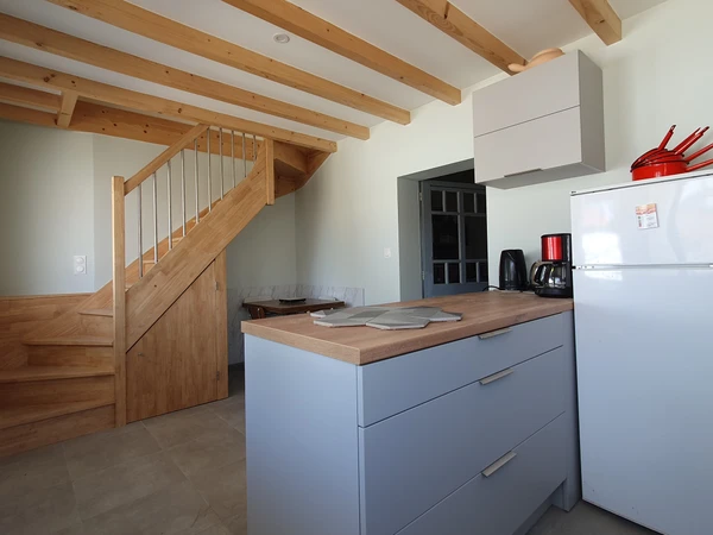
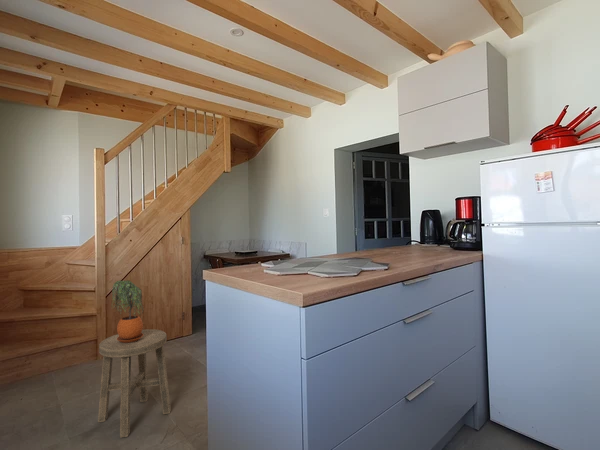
+ stool [97,328,172,439]
+ potted plant [110,279,144,343]
